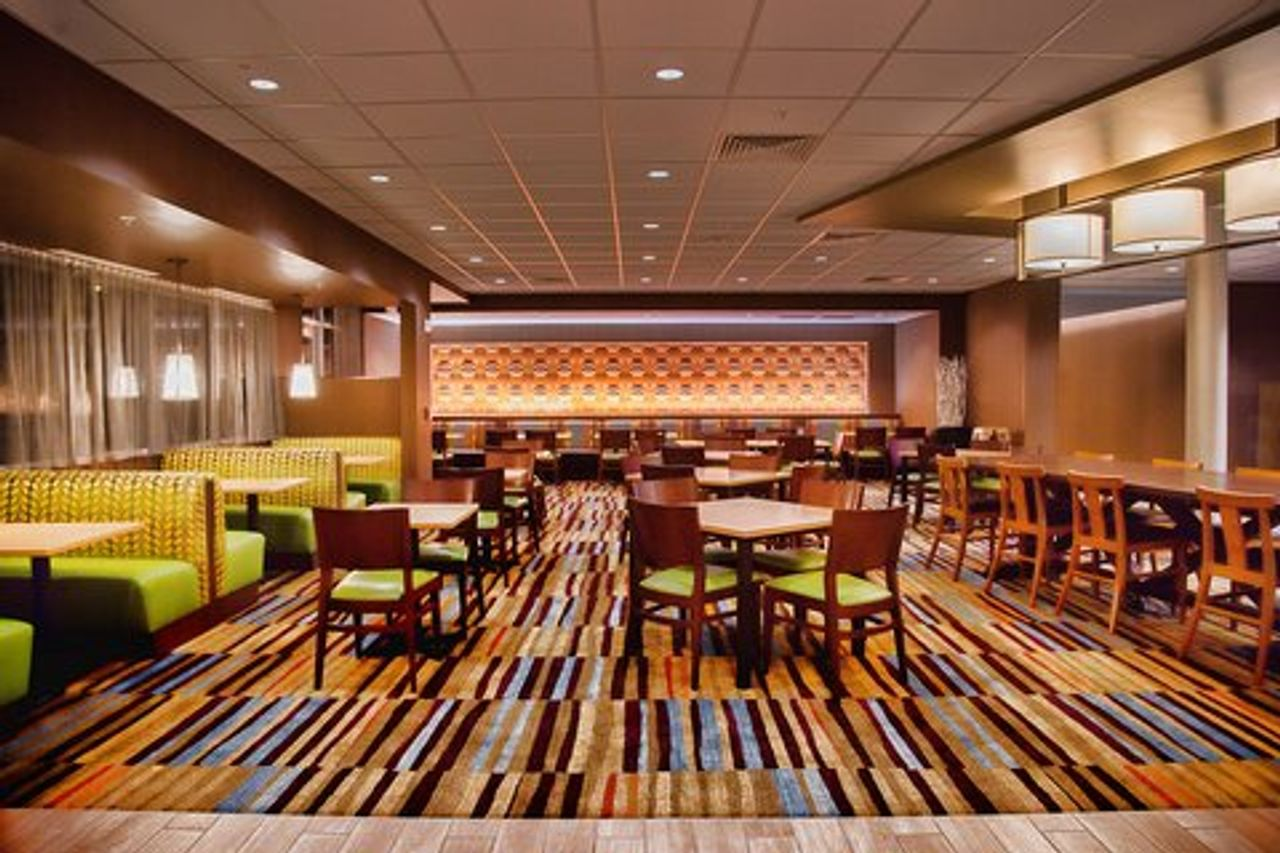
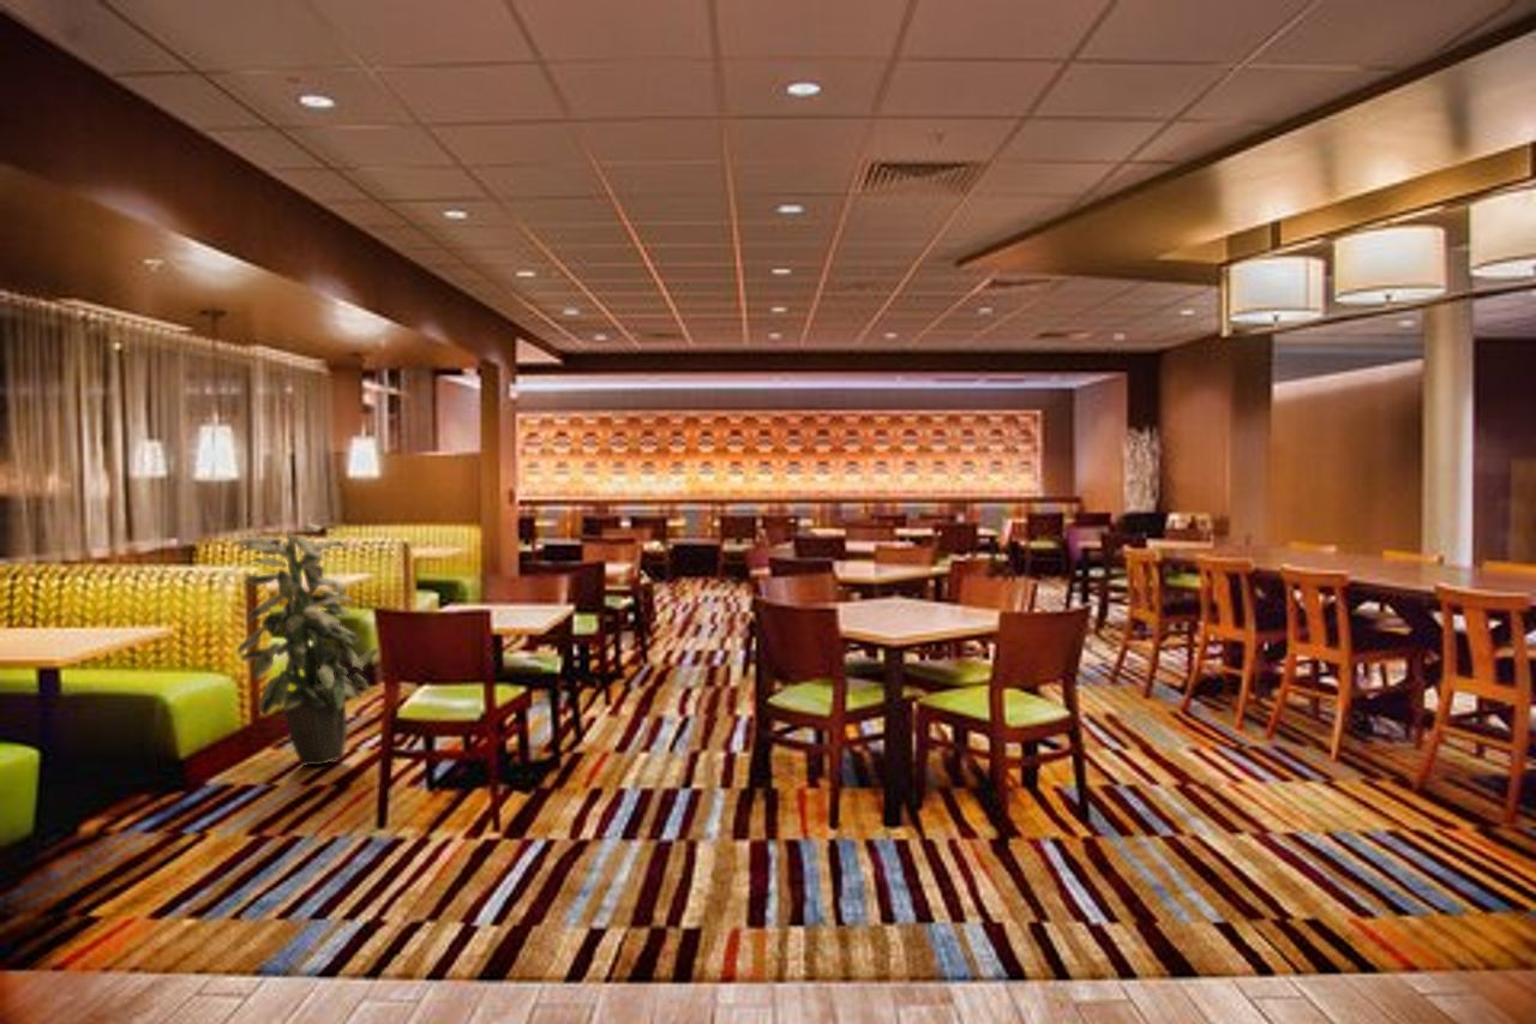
+ indoor plant [232,523,380,767]
